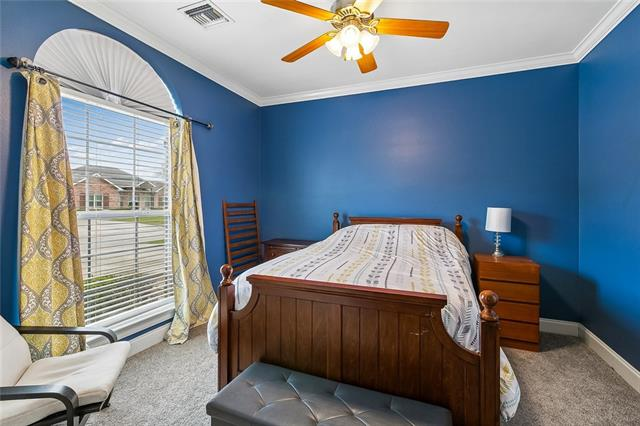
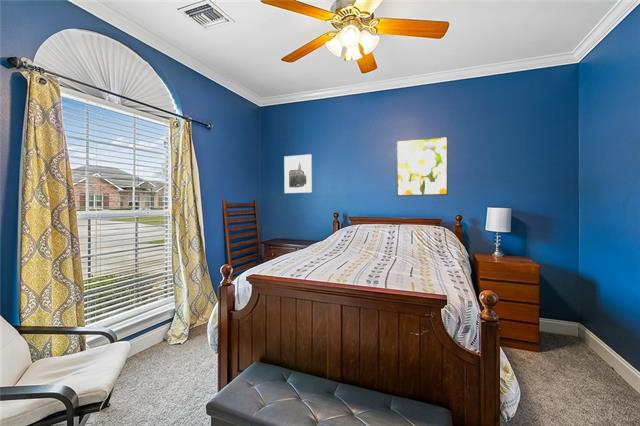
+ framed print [283,153,313,194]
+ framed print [395,135,449,197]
